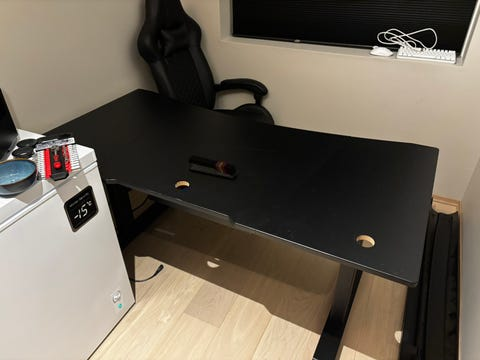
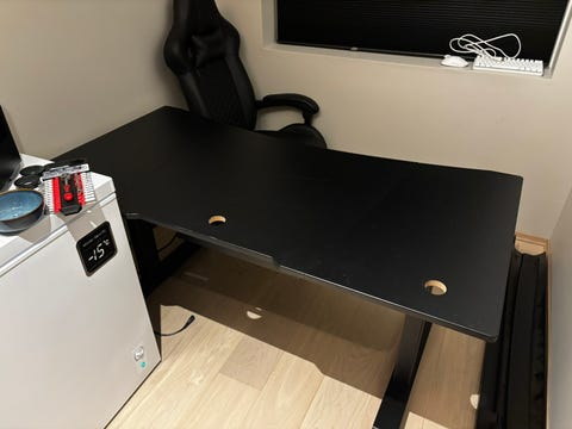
- stapler [188,154,237,180]
